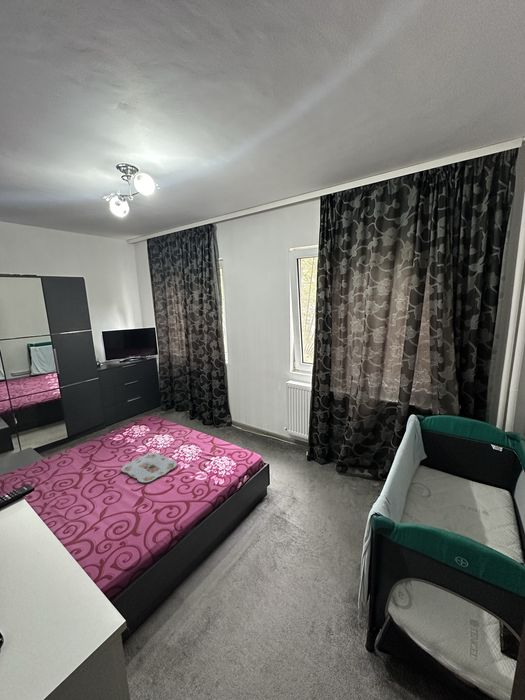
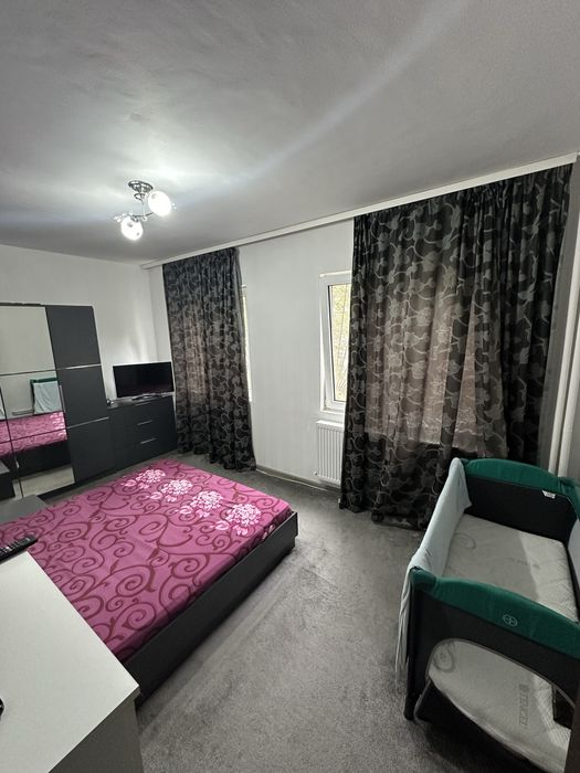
- serving tray [120,451,178,484]
